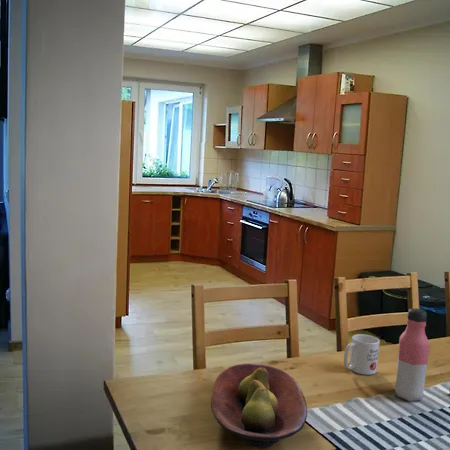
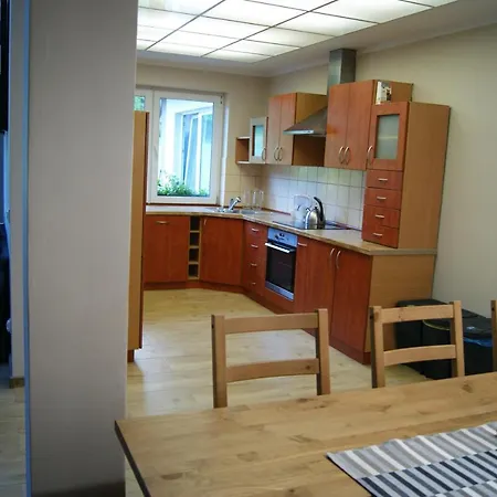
- mug [343,333,381,376]
- fruit bowl [210,363,308,449]
- water bottle [394,308,431,402]
